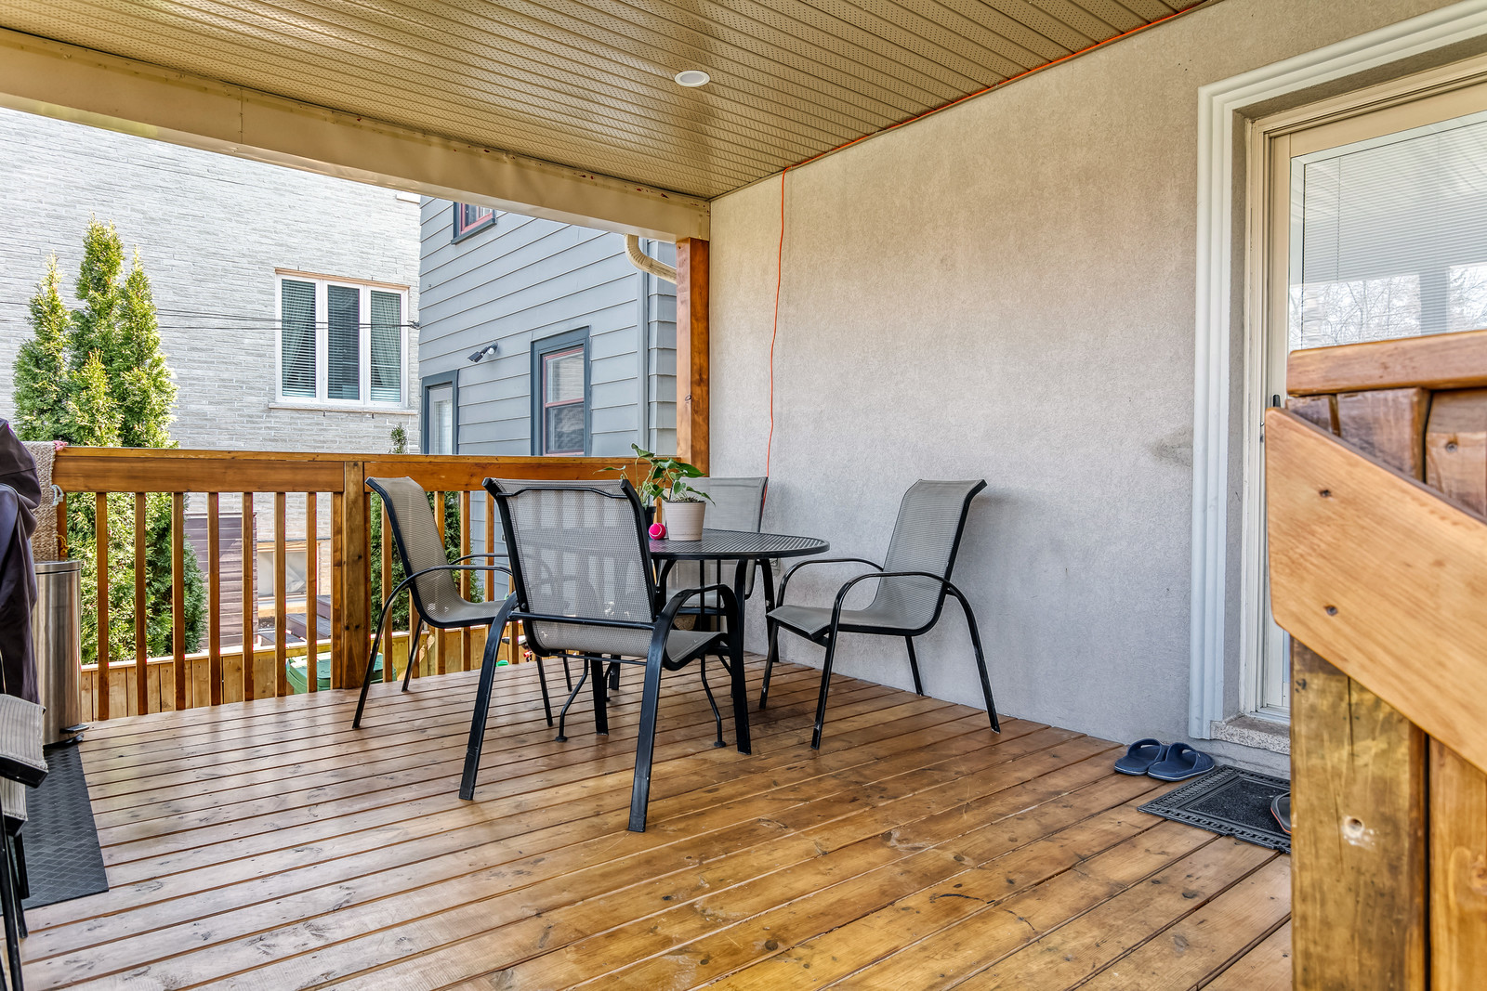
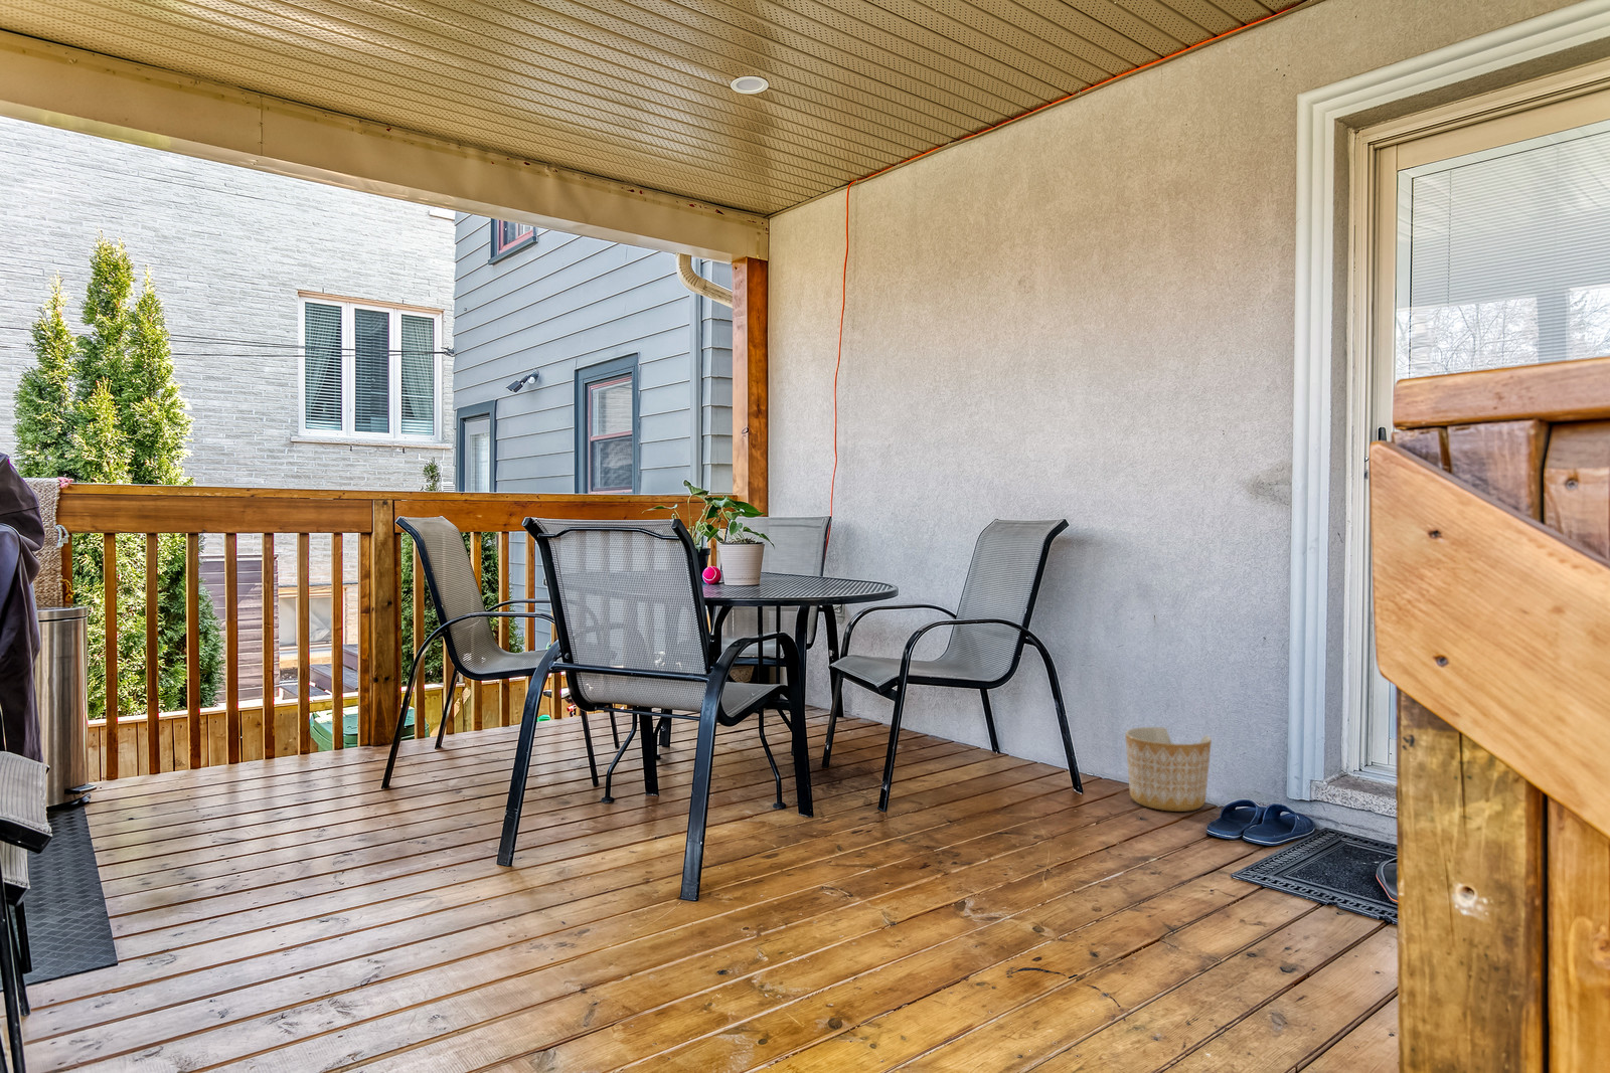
+ planter [1124,726,1212,813]
